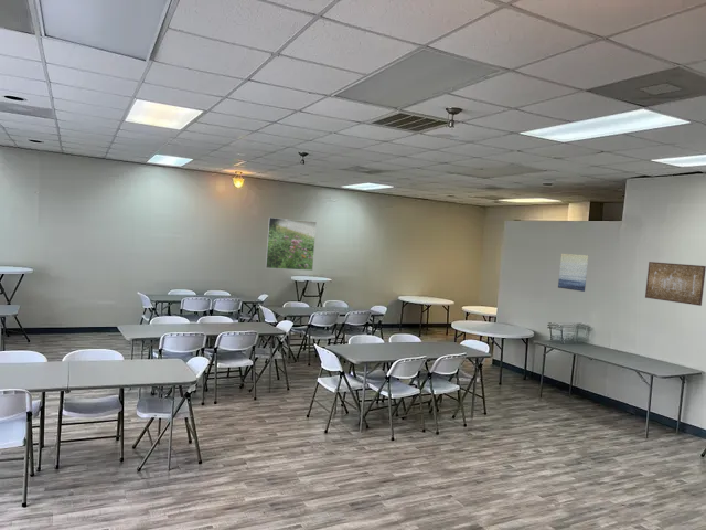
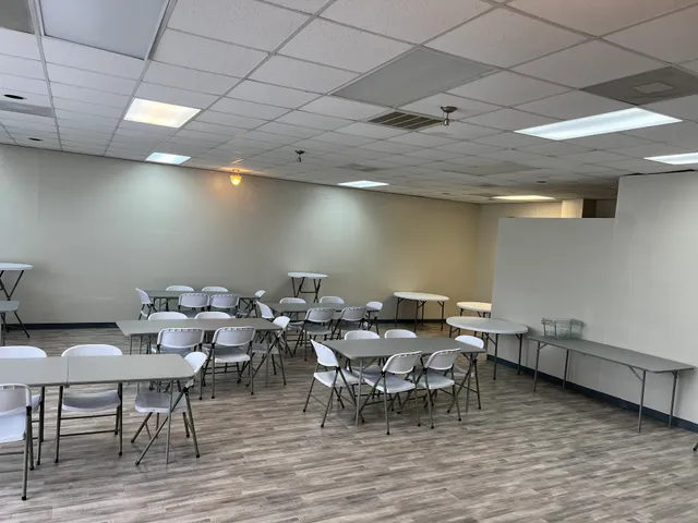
- wall art [557,253,589,293]
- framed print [265,216,318,272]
- wall art [644,261,706,307]
